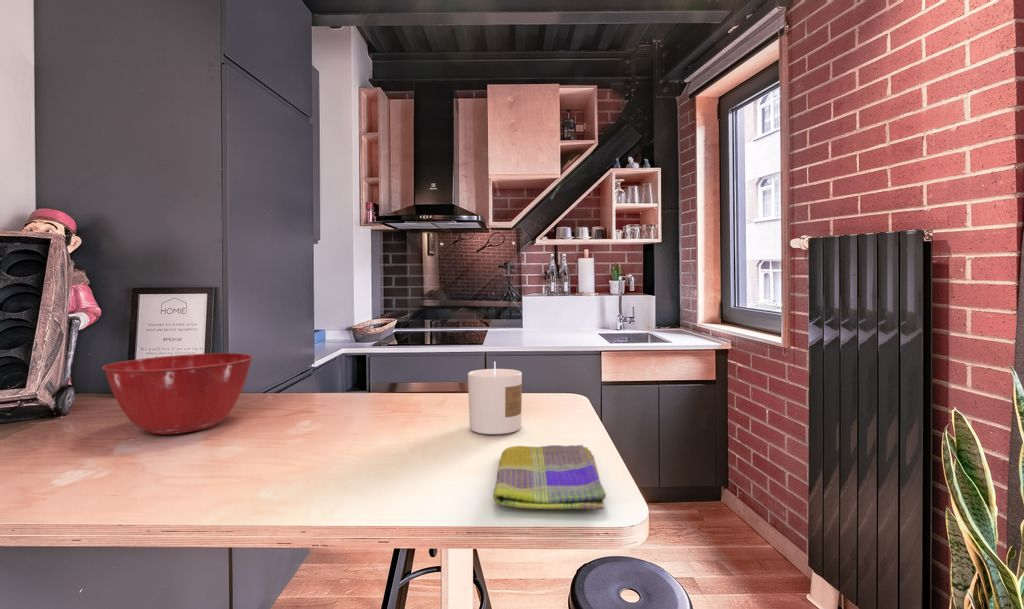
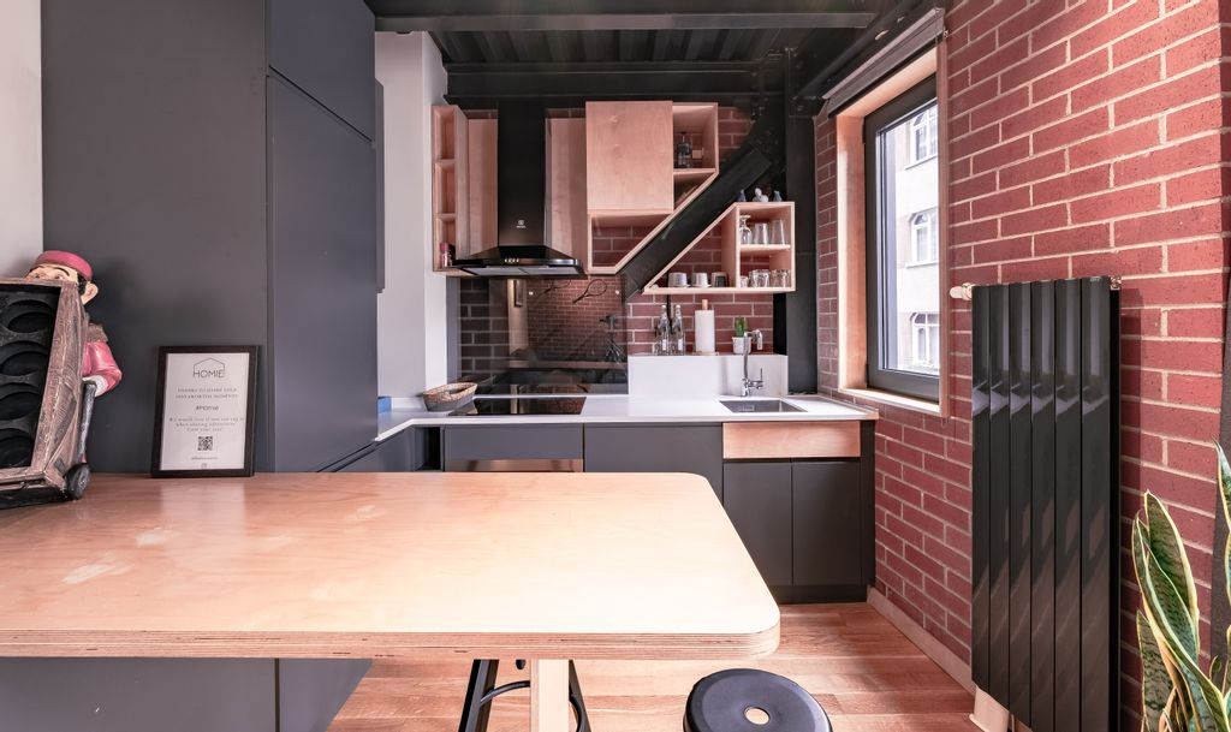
- dish towel [492,444,607,511]
- mixing bowl [101,352,254,435]
- candle [467,361,523,435]
